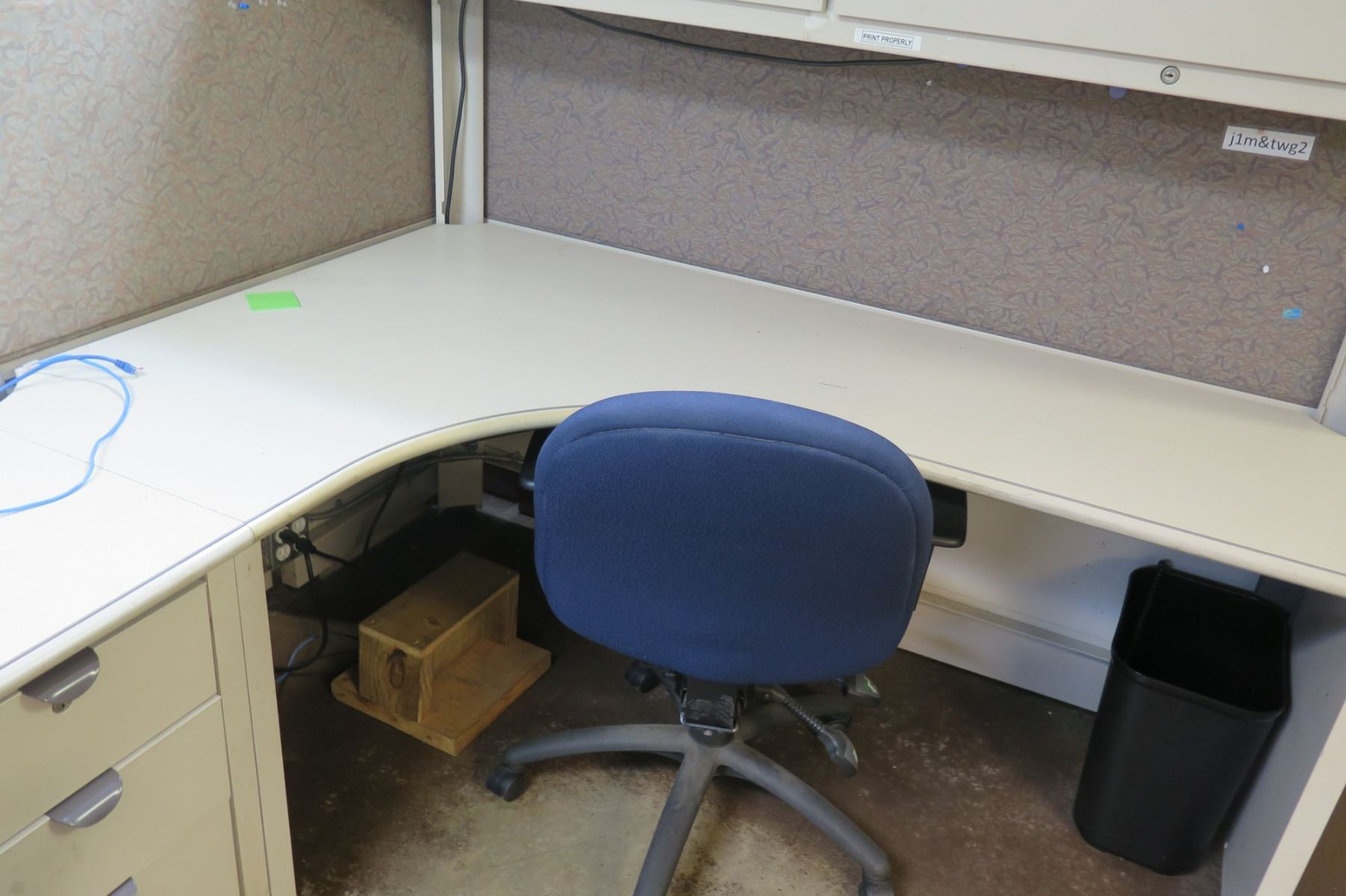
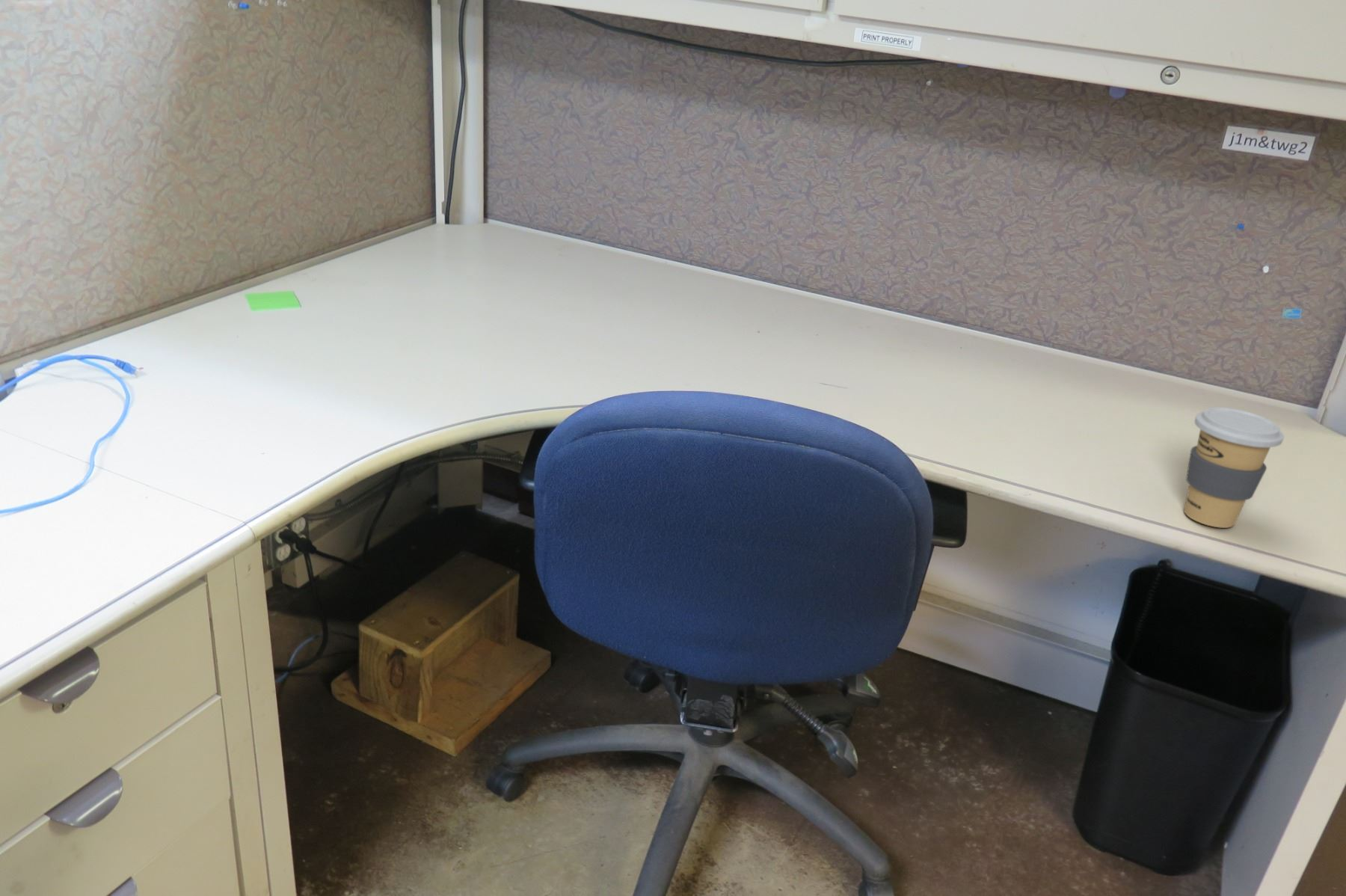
+ coffee cup [1183,406,1285,529]
